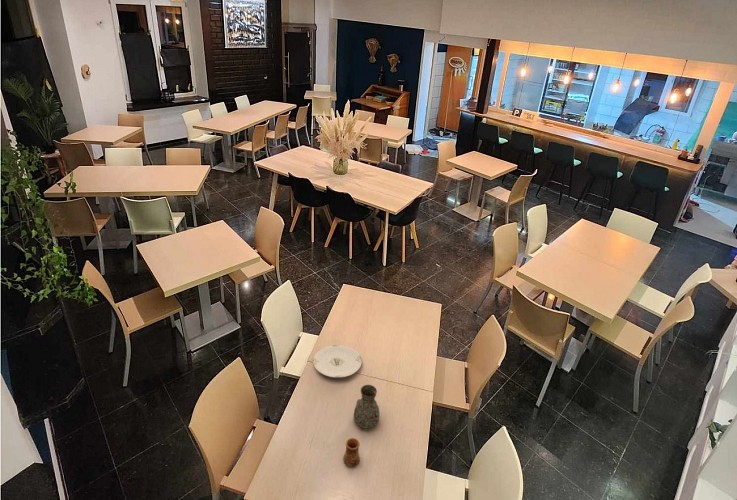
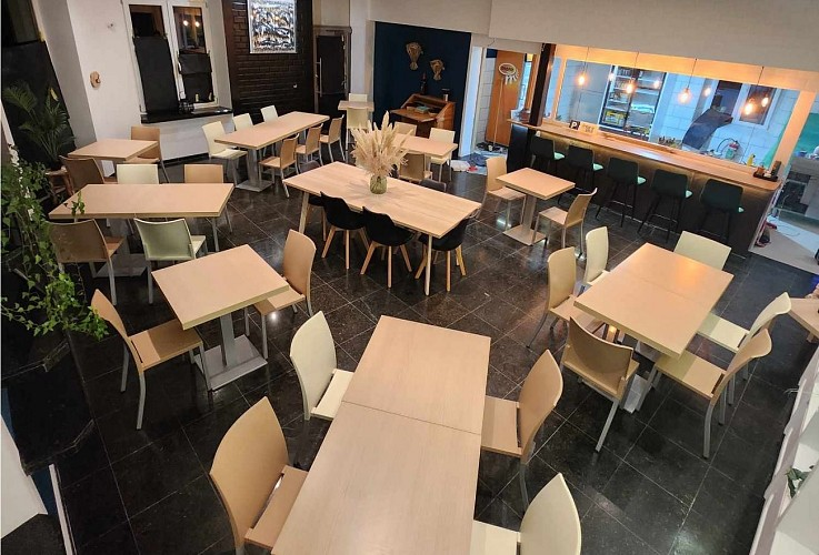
- decorative vase [352,384,381,429]
- cup [342,437,361,467]
- plate [312,344,363,378]
